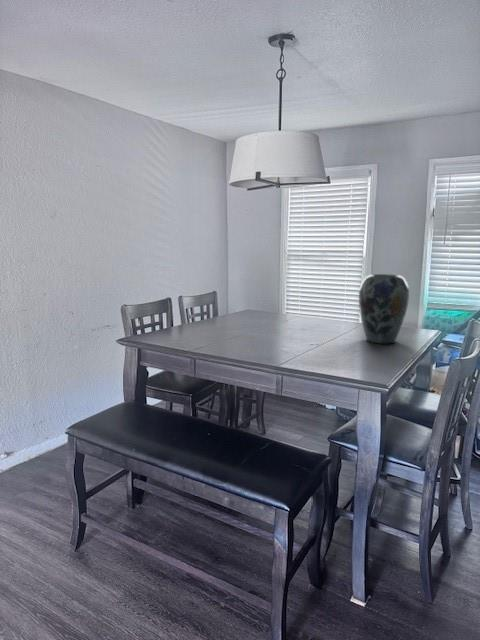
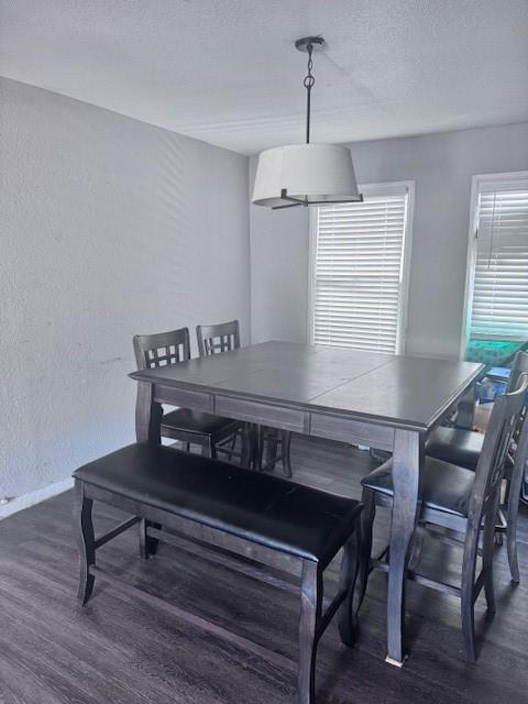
- vase [358,273,410,344]
